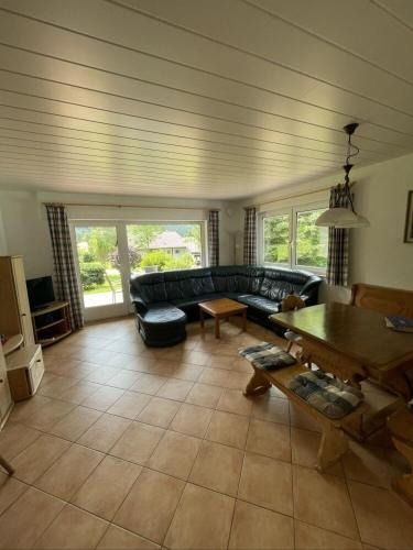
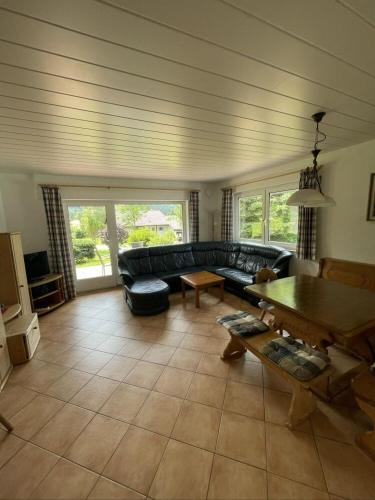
- book [383,314,413,333]
